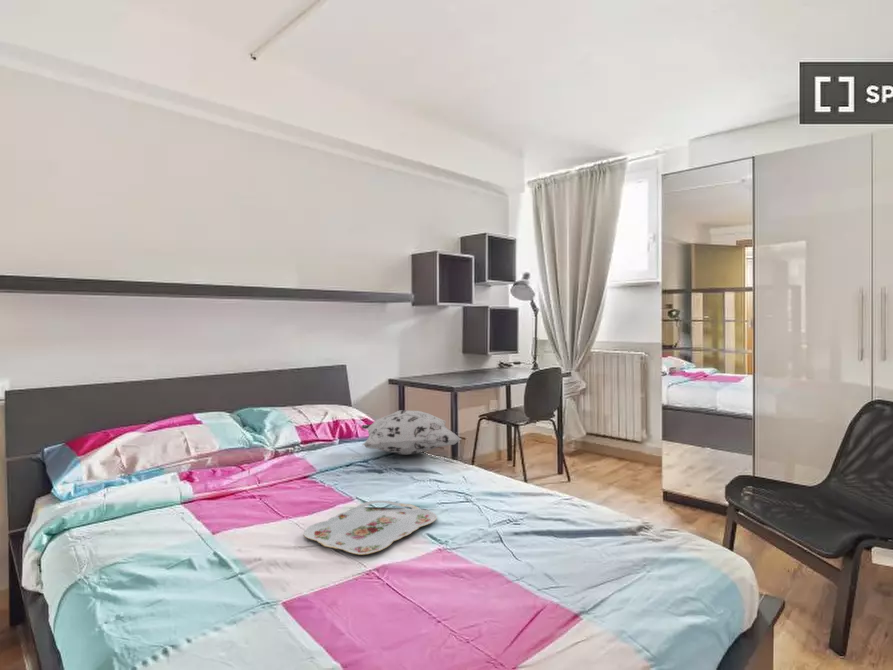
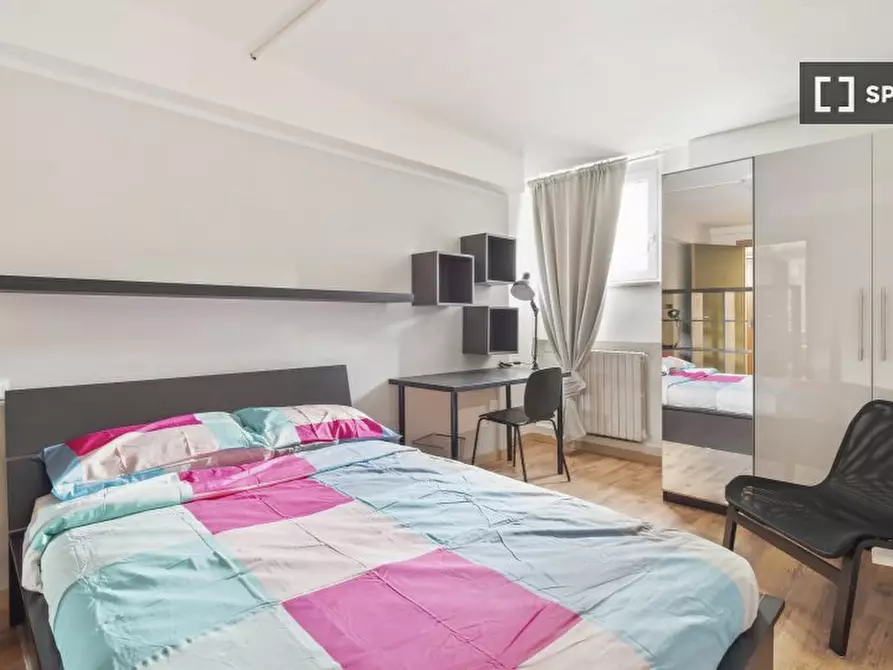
- serving tray [303,500,438,556]
- decorative pillow [360,409,462,456]
